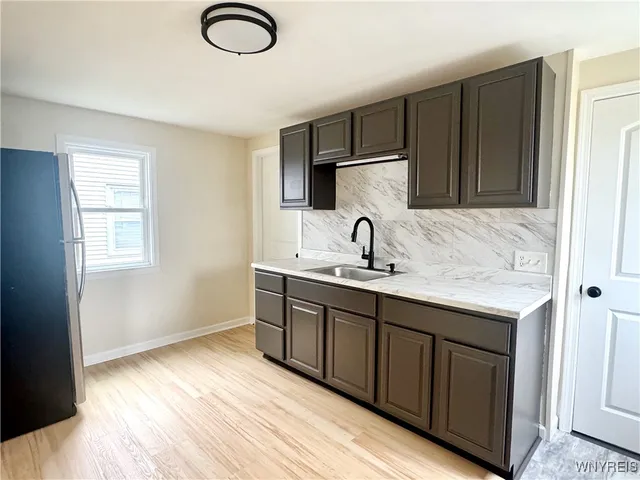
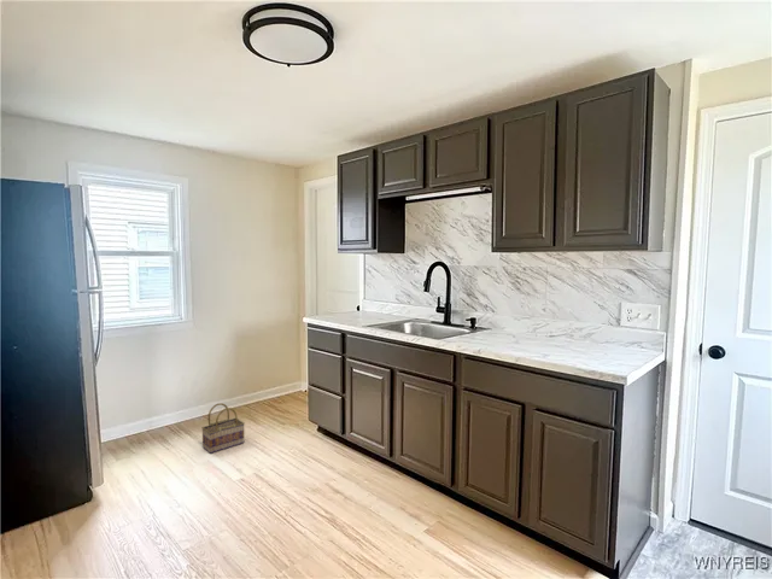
+ basket [200,402,246,455]
